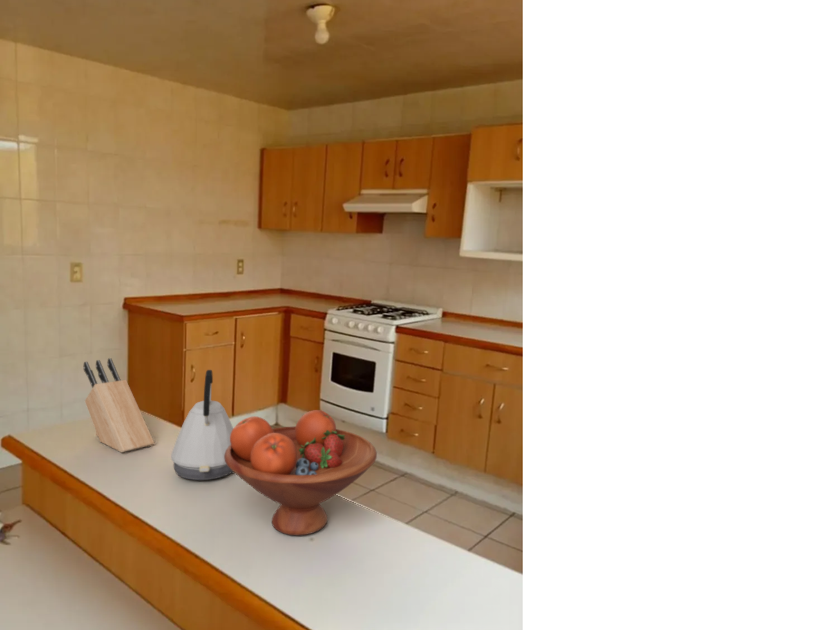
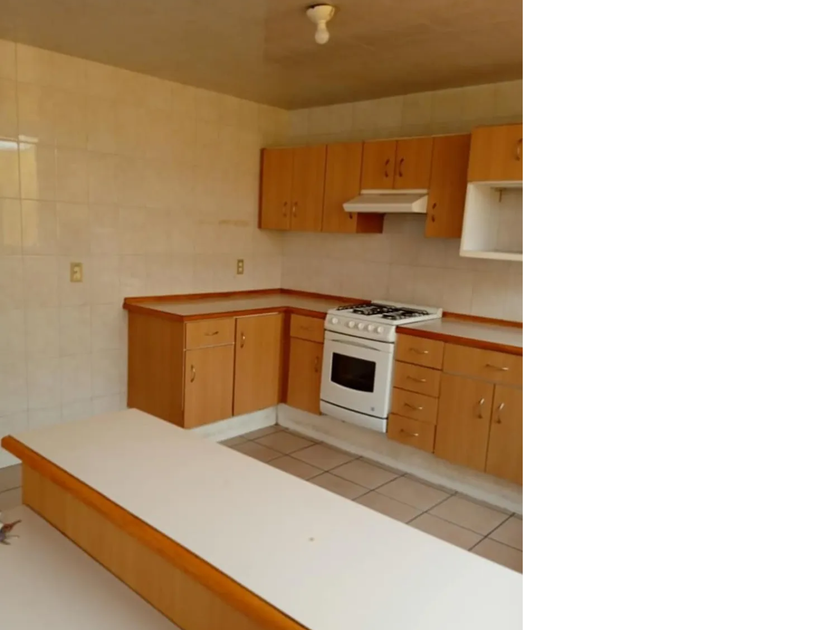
- fruit bowl [224,409,378,537]
- knife block [83,357,155,453]
- kettle [170,369,234,481]
